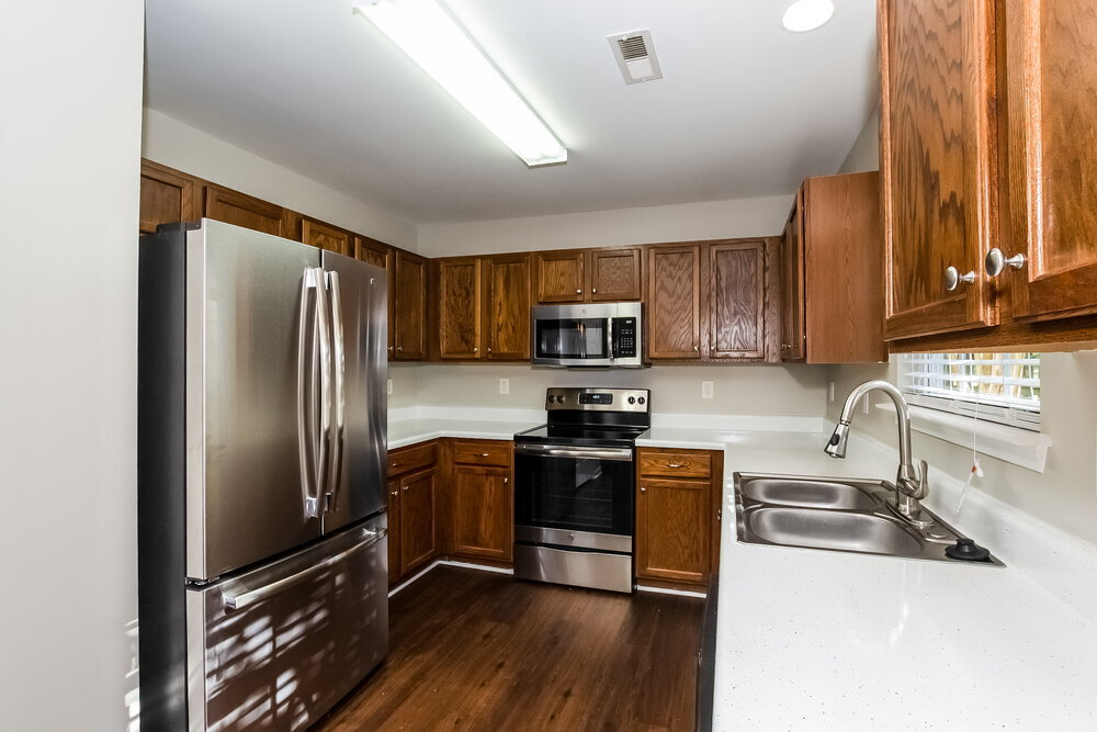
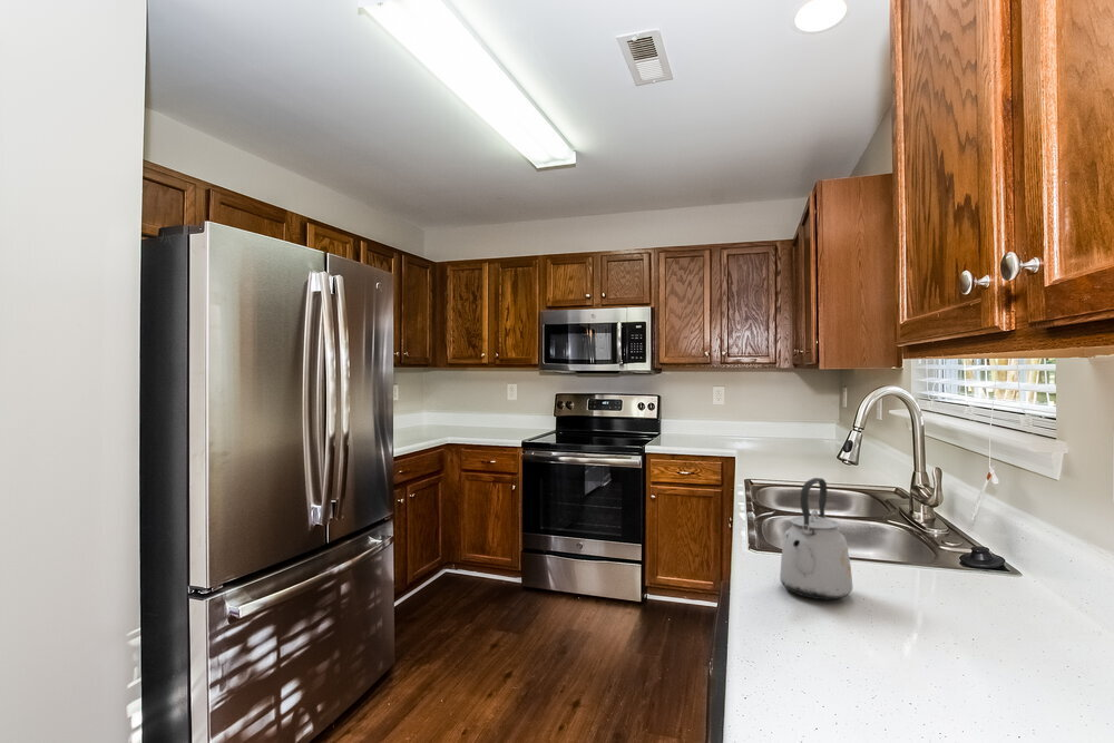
+ kettle [779,477,854,602]
